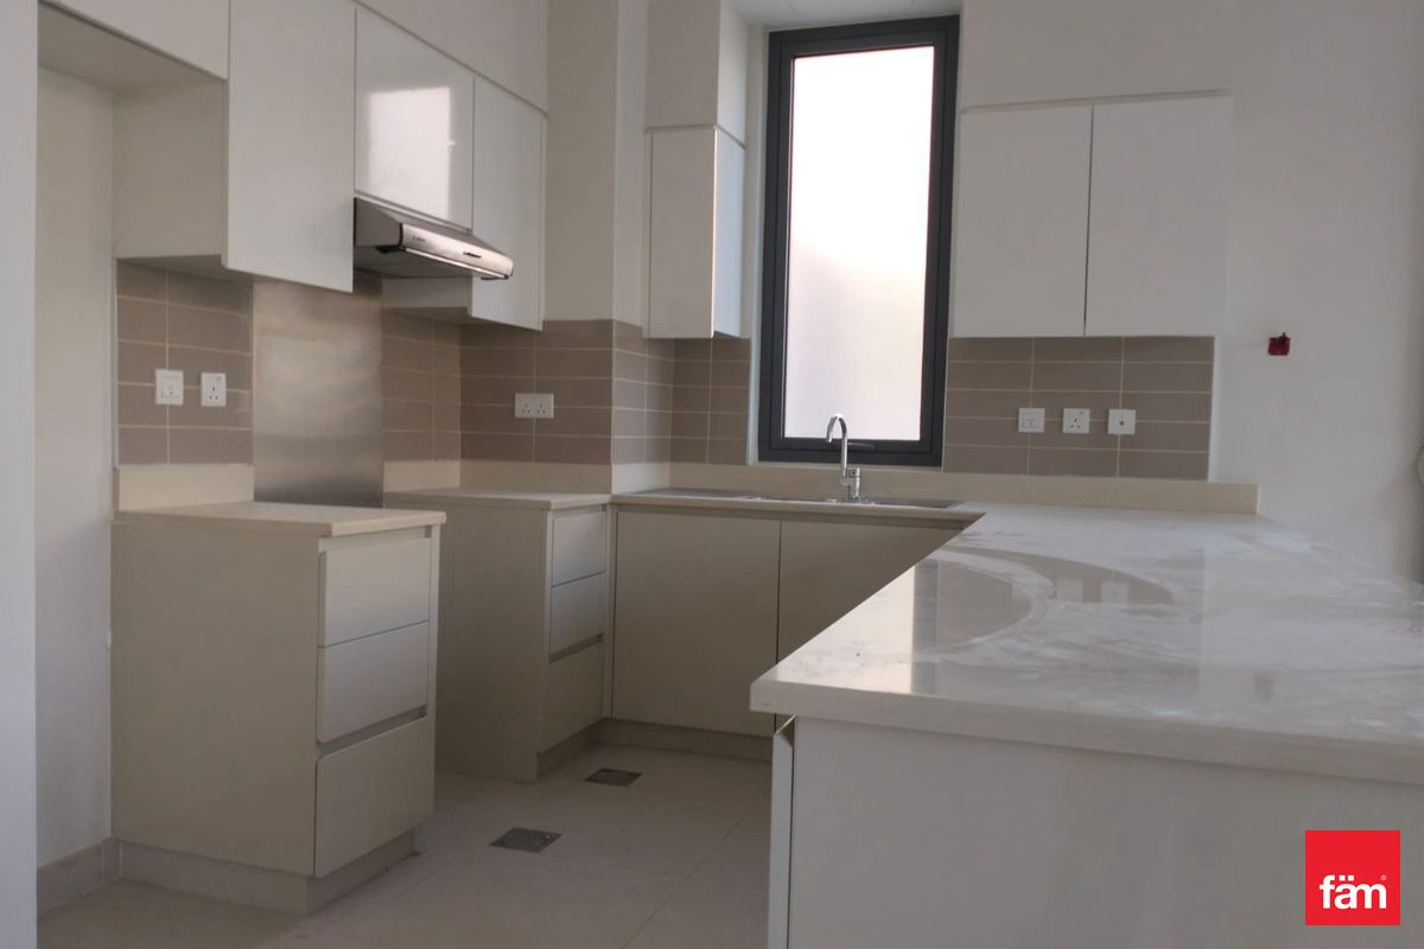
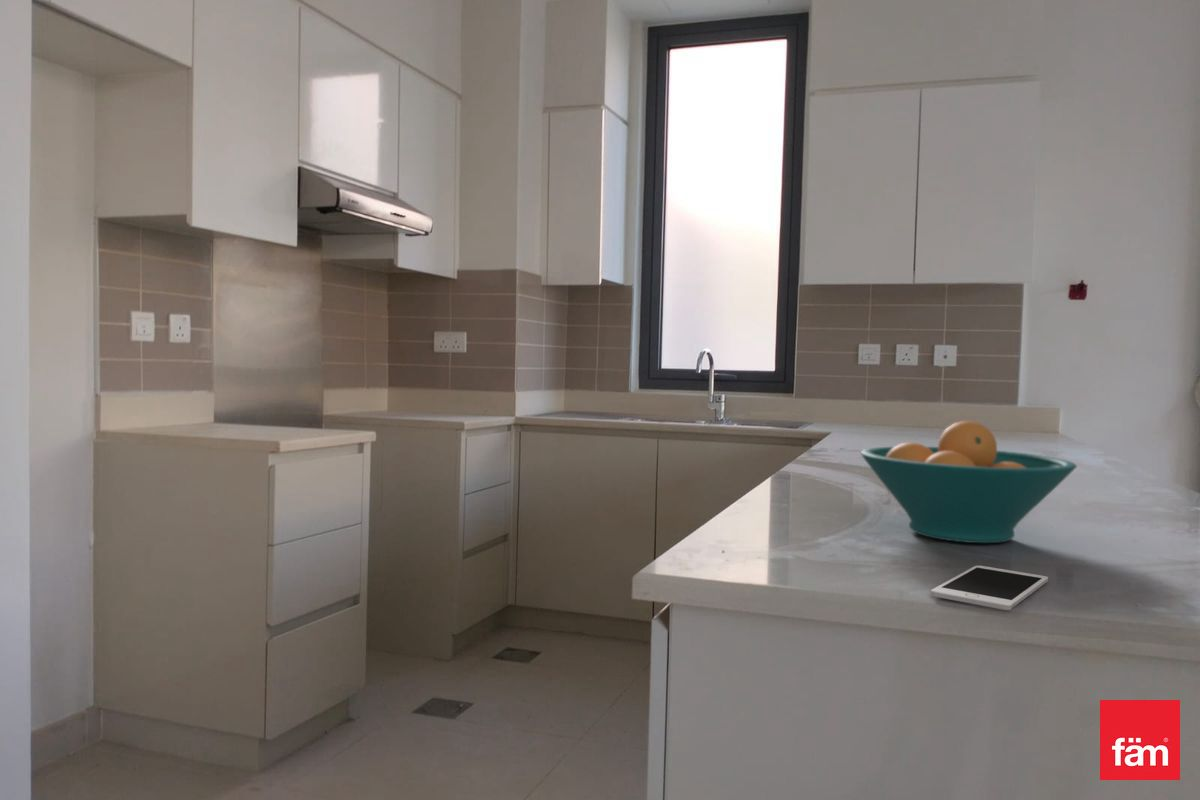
+ cell phone [930,565,1049,611]
+ fruit bowl [860,420,1078,544]
